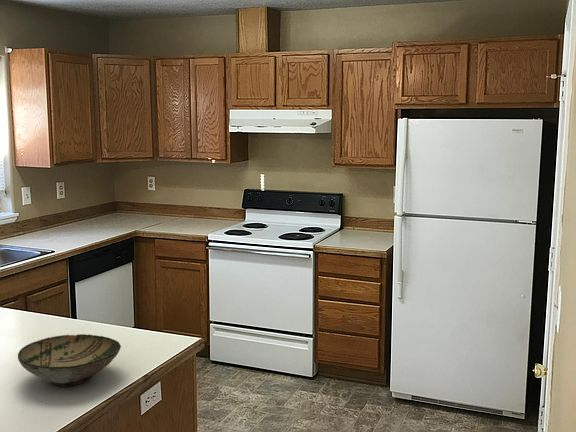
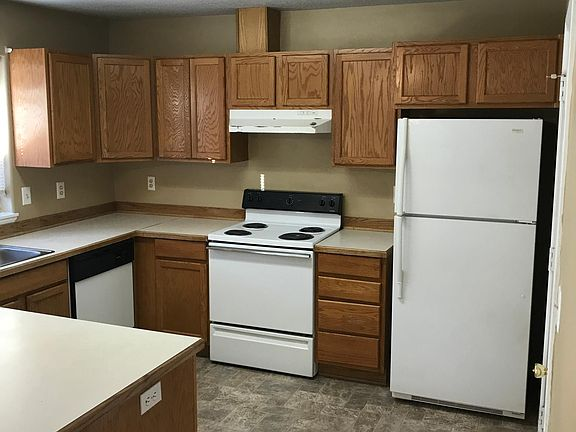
- bowl [17,333,122,387]
